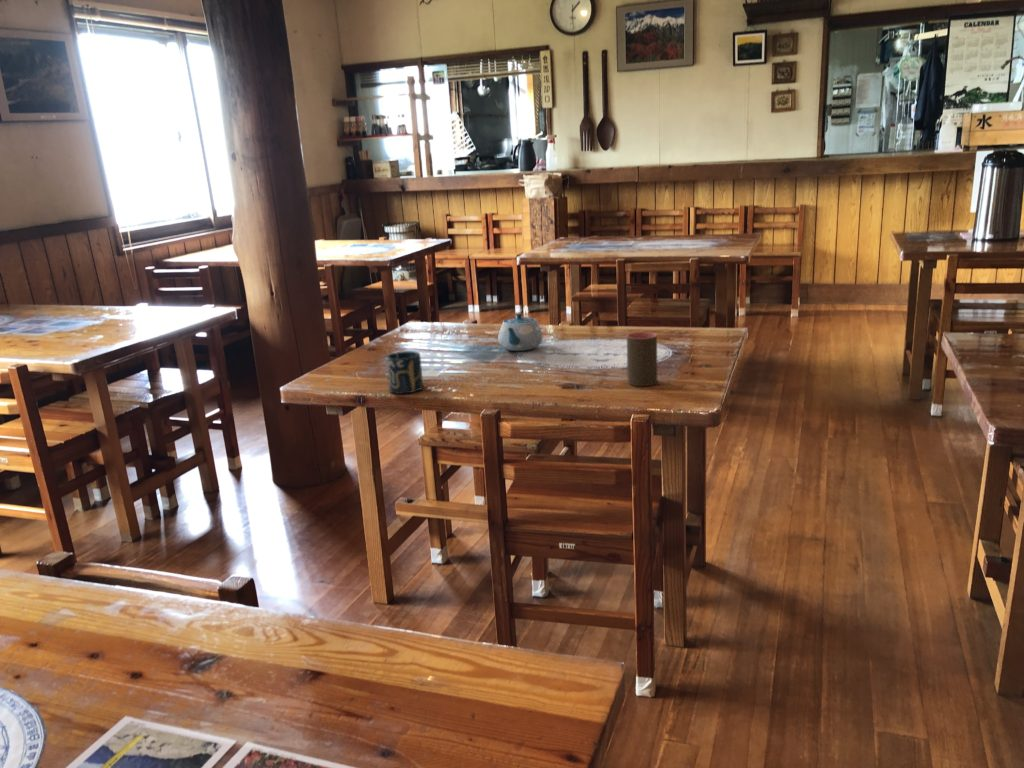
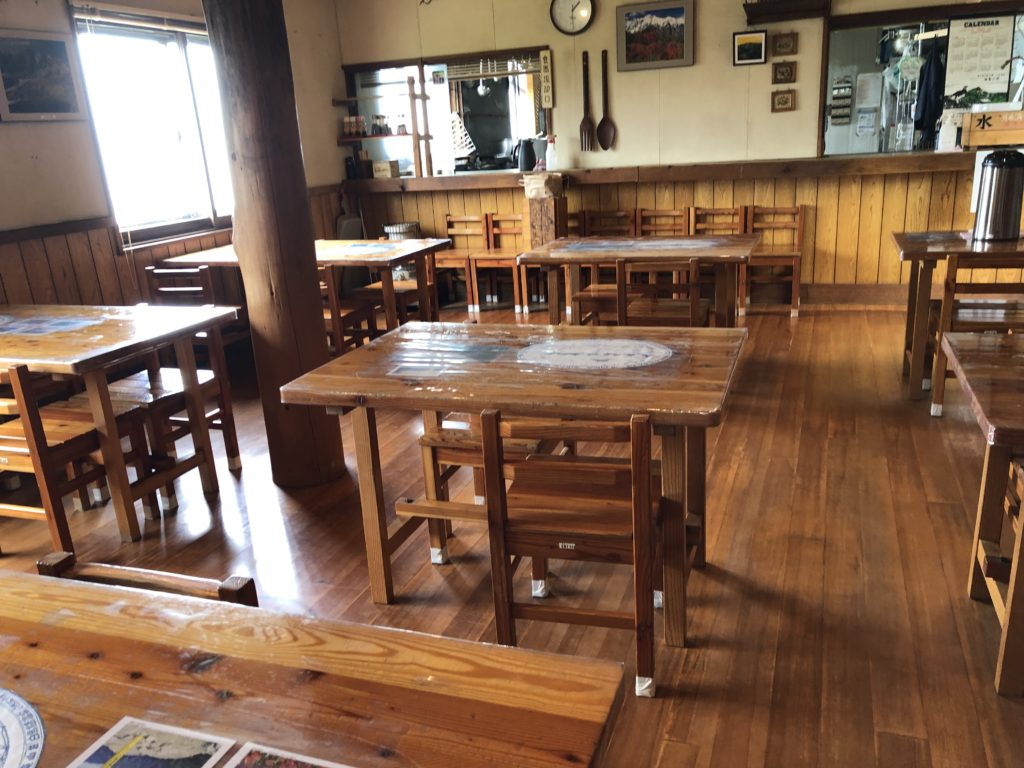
- cup [384,350,424,395]
- cup [626,331,658,387]
- chinaware [497,312,544,352]
